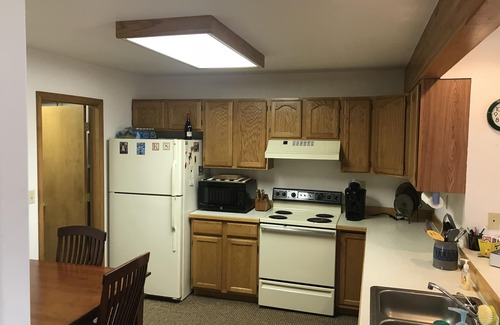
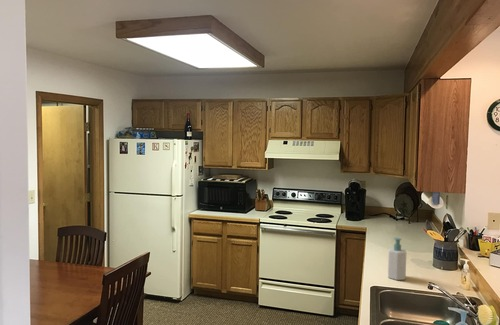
+ soap bottle [387,237,407,281]
